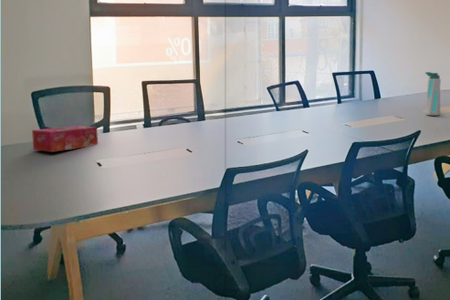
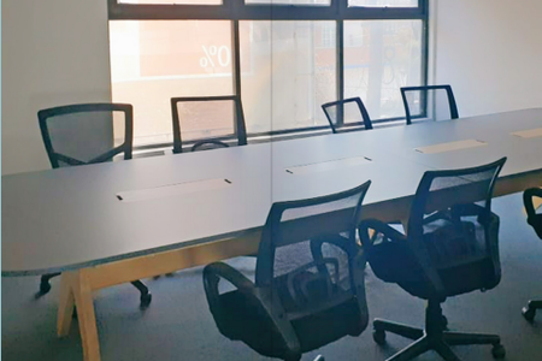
- water bottle [424,71,442,117]
- tissue box [31,125,99,153]
